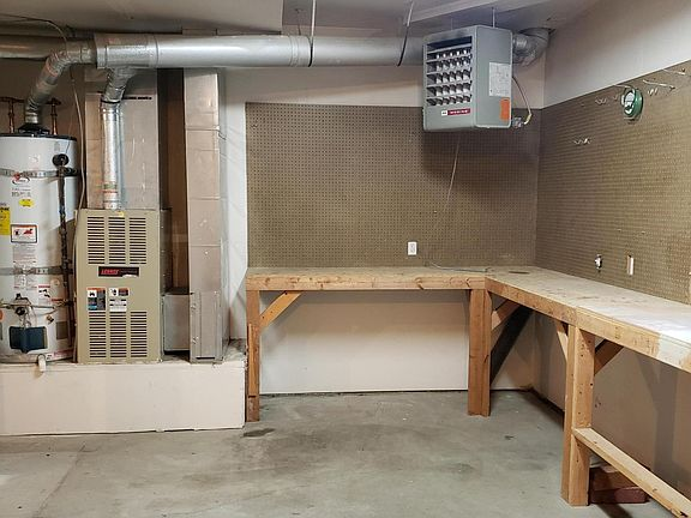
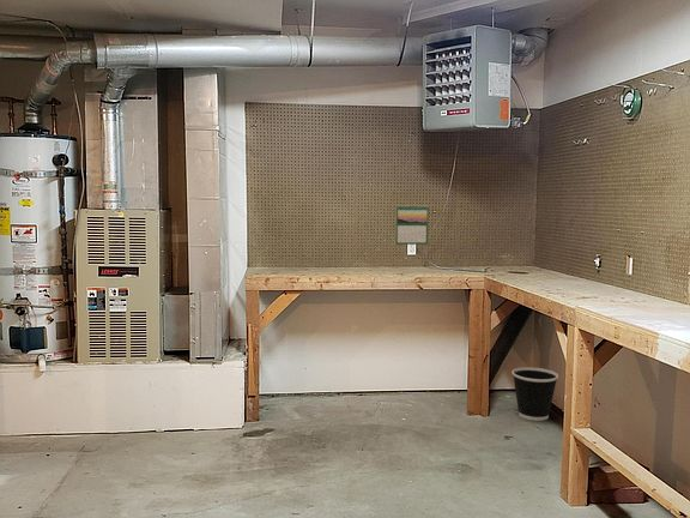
+ calendar [394,204,430,246]
+ wastebasket [512,366,559,422]
